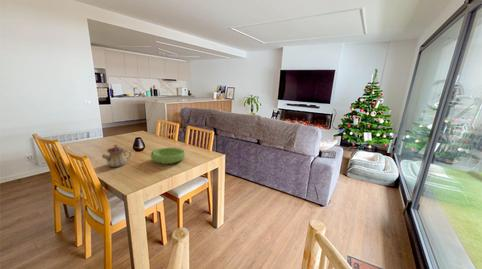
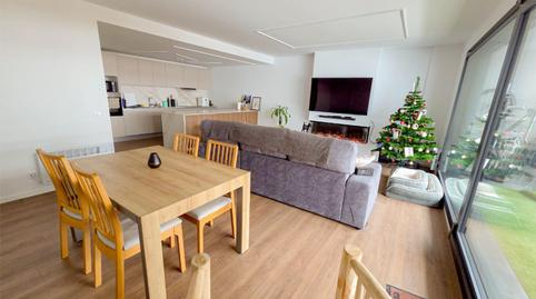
- teapot [101,144,132,168]
- bowl [150,147,186,165]
